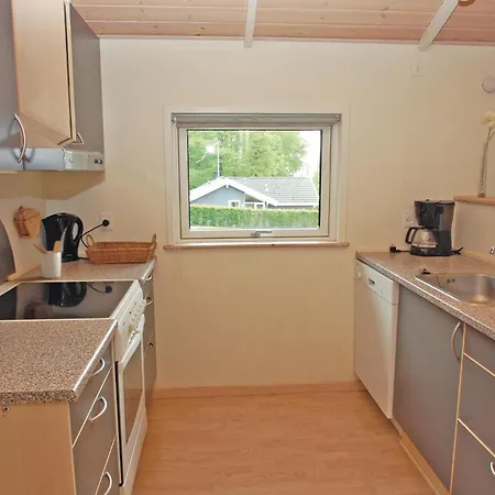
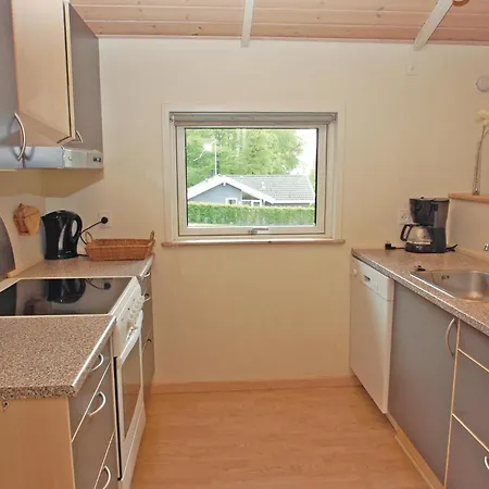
- utensil holder [31,240,63,279]
